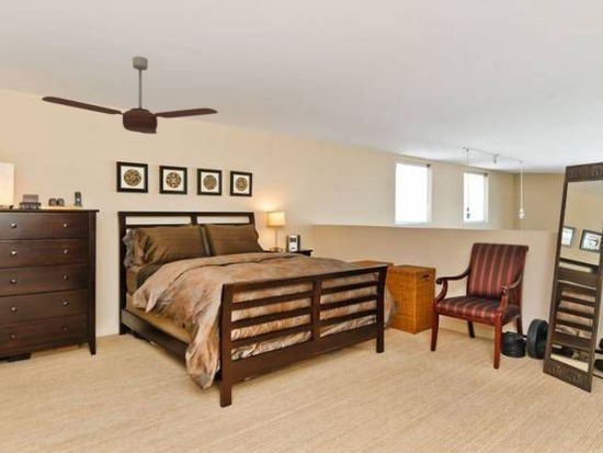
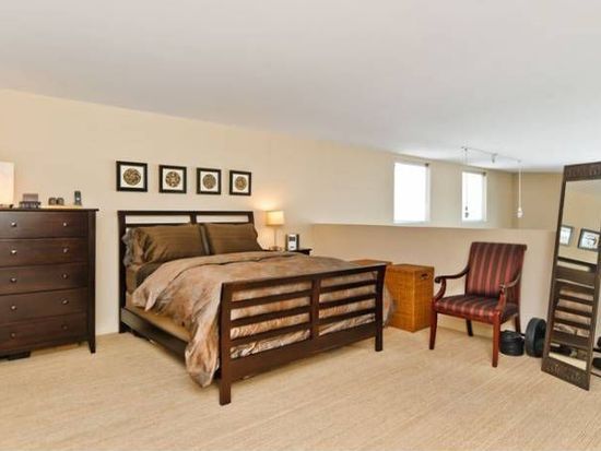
- ceiling fan [41,55,219,135]
